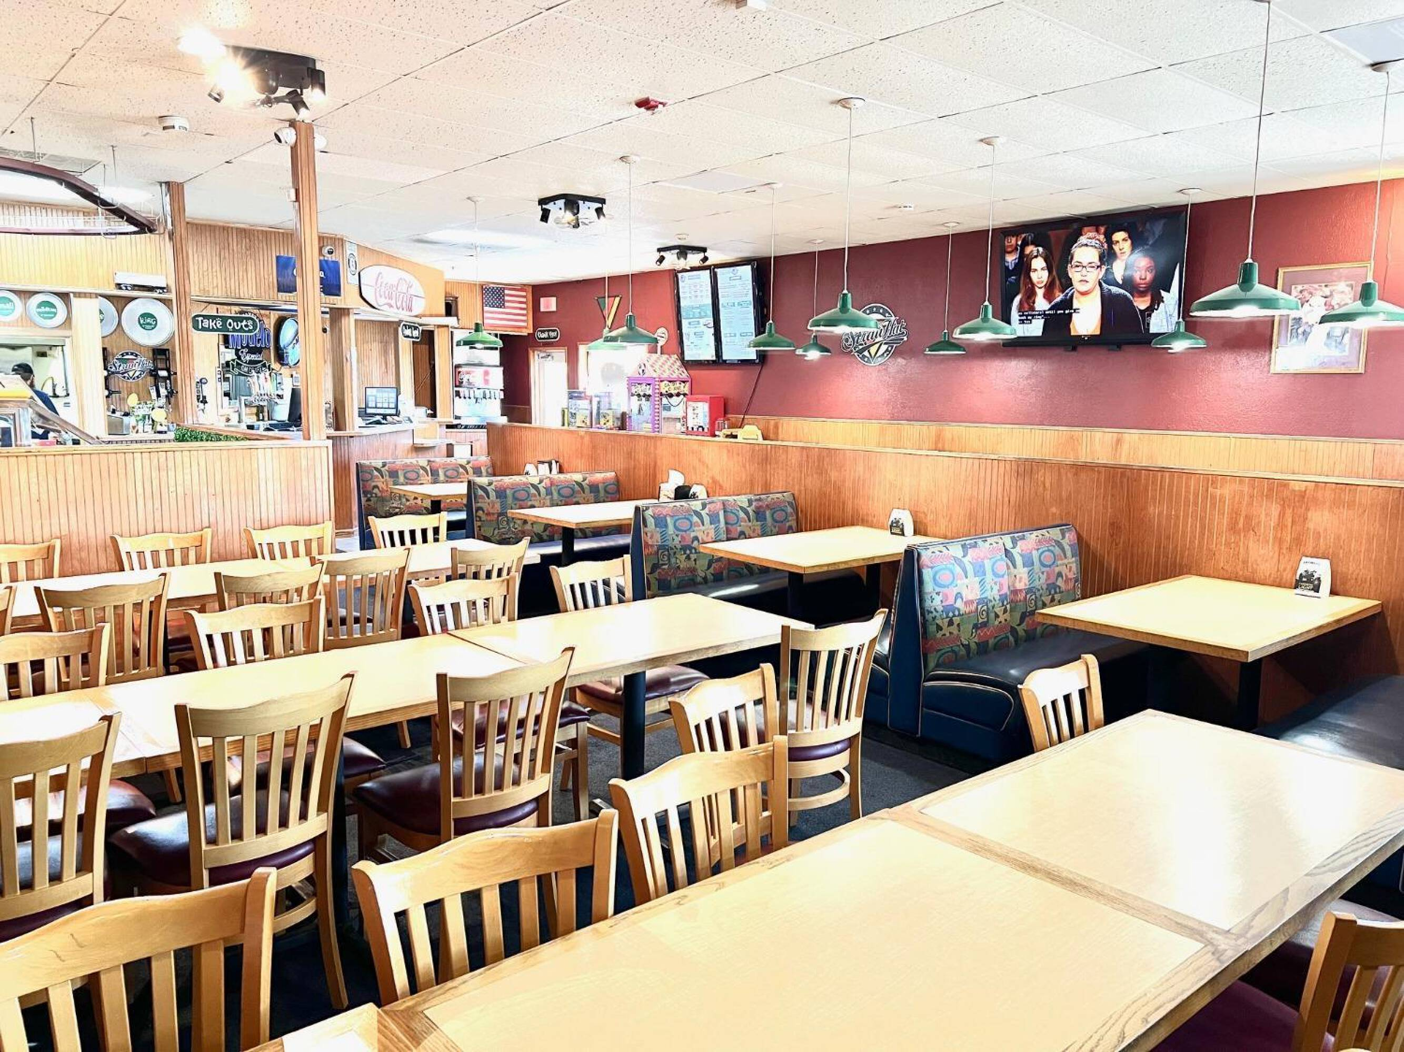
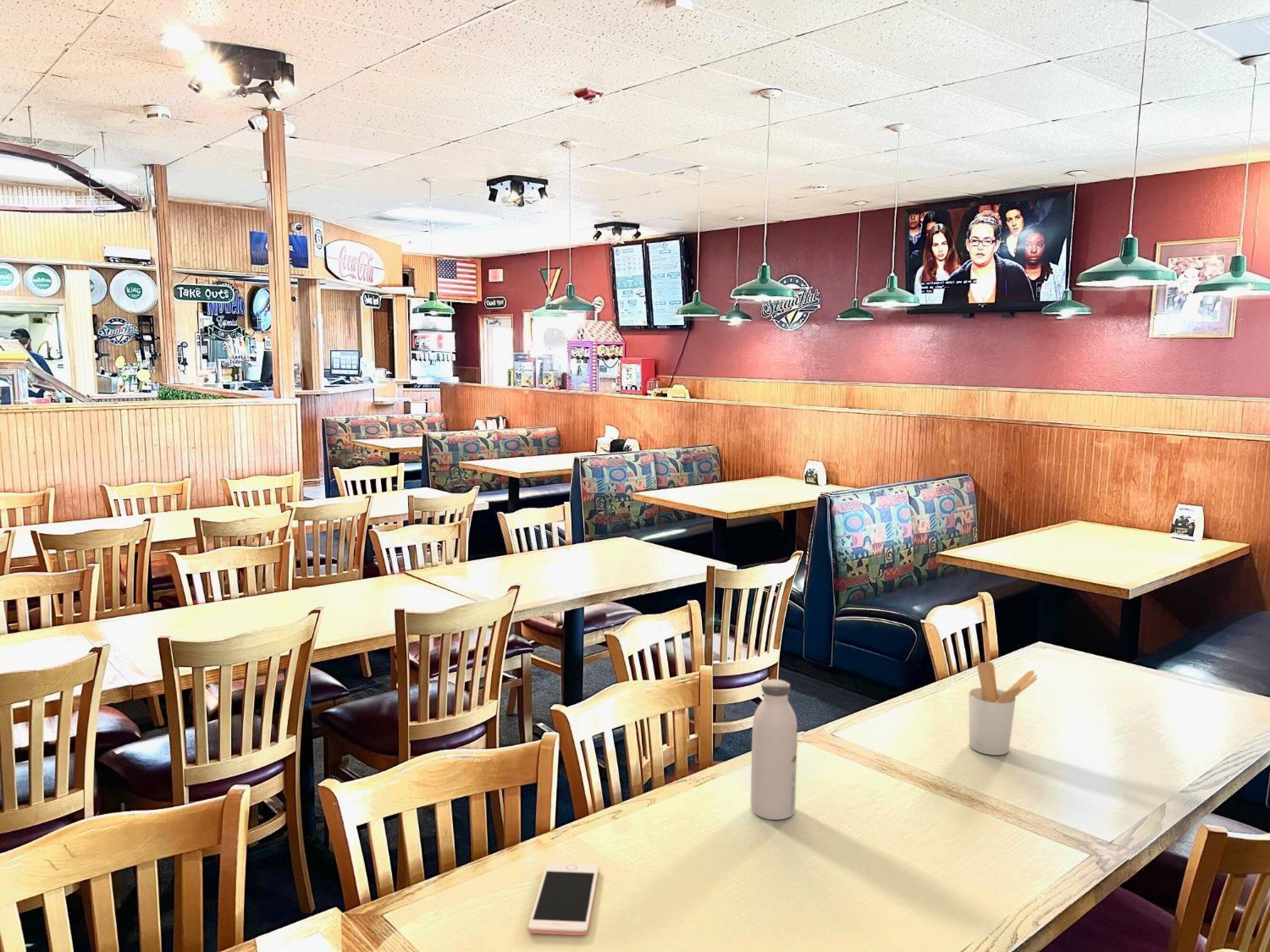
+ cell phone [528,862,600,936]
+ utensil holder [968,661,1038,756]
+ water bottle [750,679,798,820]
